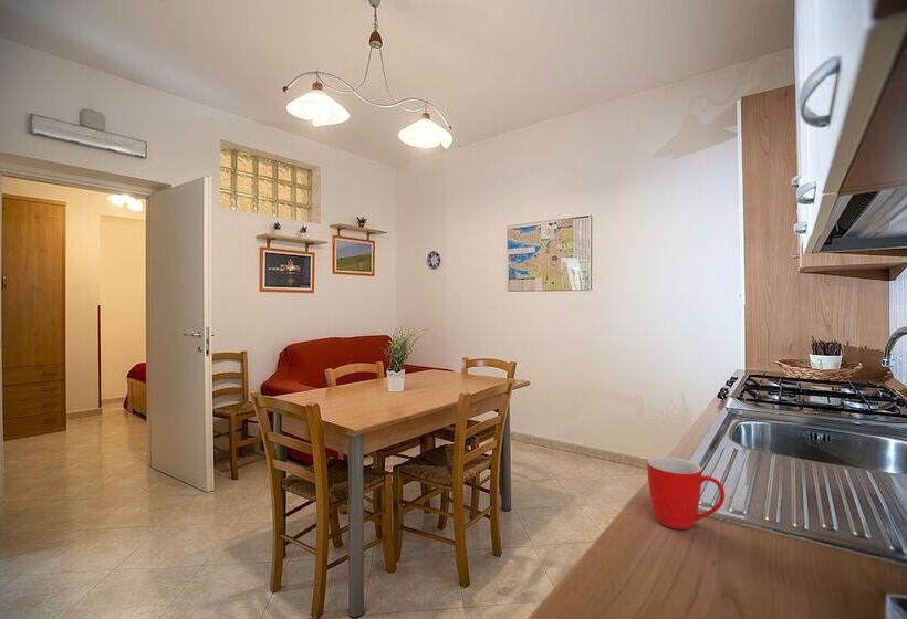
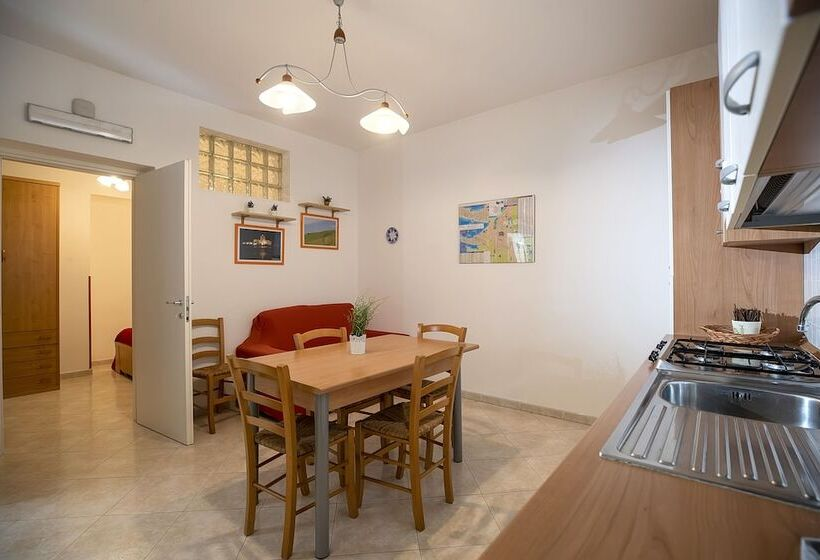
- mug [646,455,726,531]
